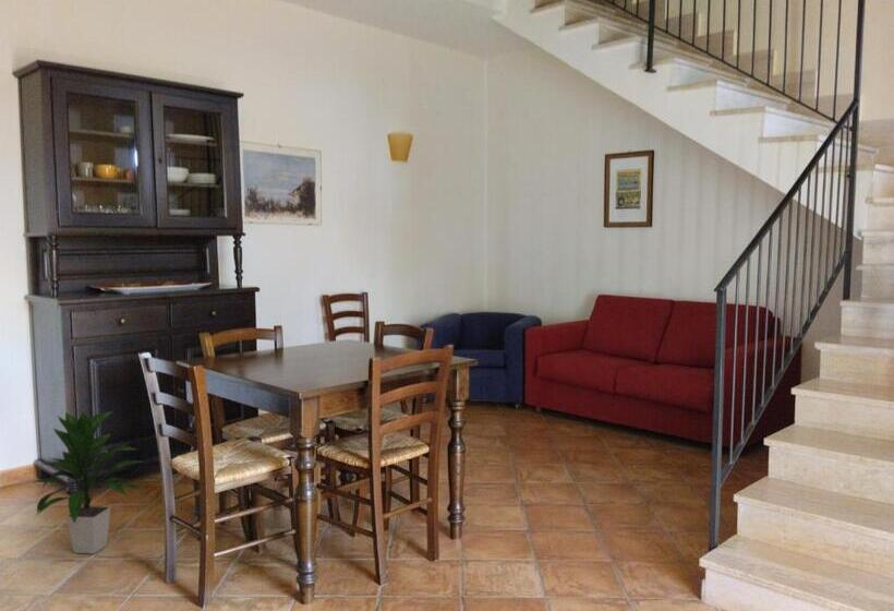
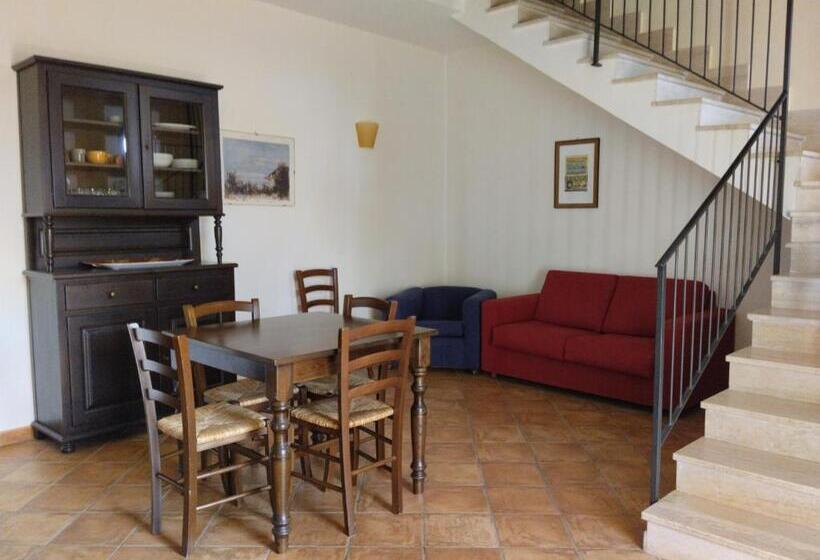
- indoor plant [29,410,147,555]
